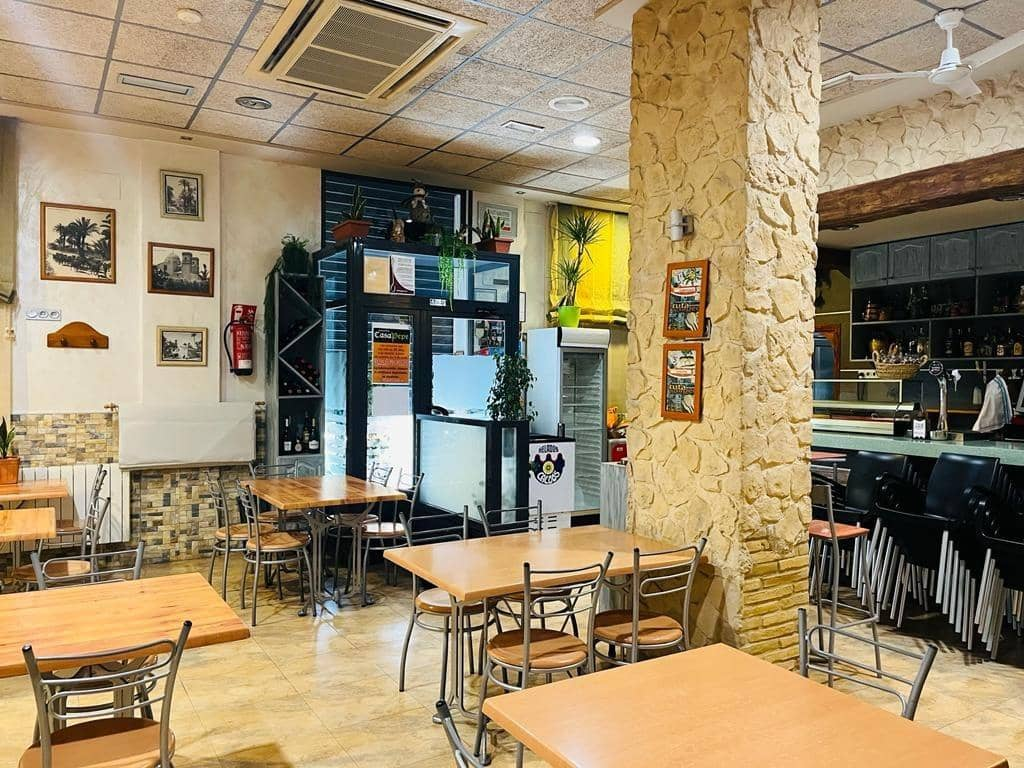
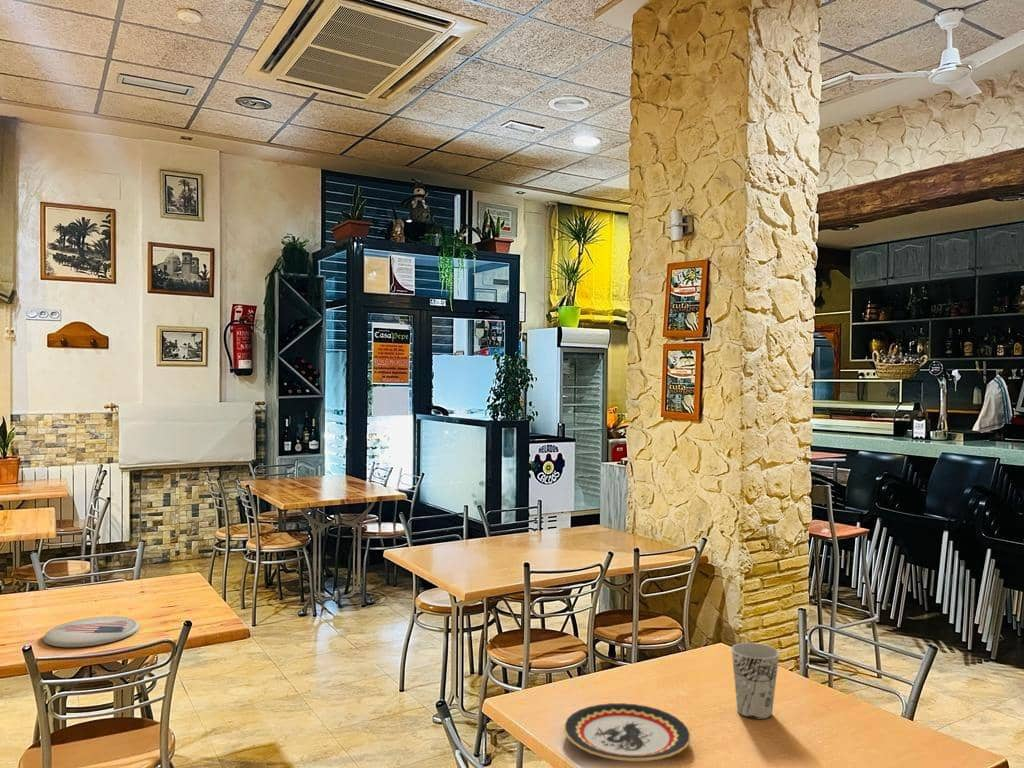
+ plate [42,615,140,649]
+ plate [563,702,692,762]
+ cup [731,642,780,720]
